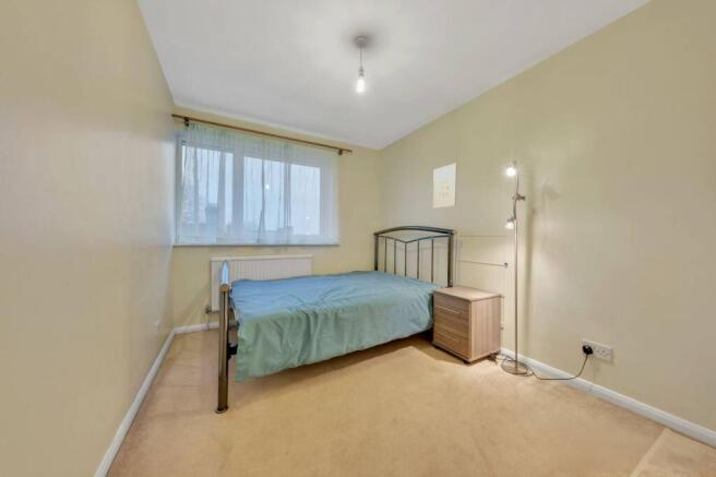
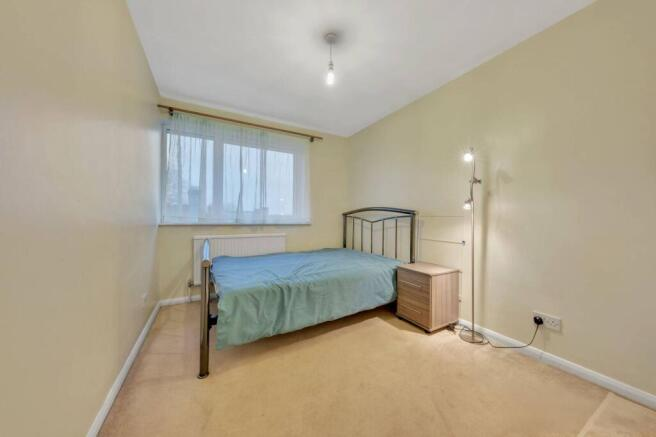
- wall art [432,163,457,210]
